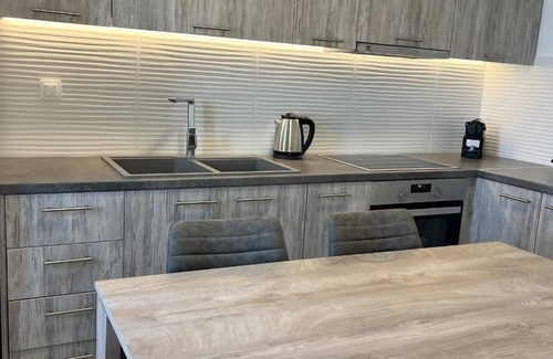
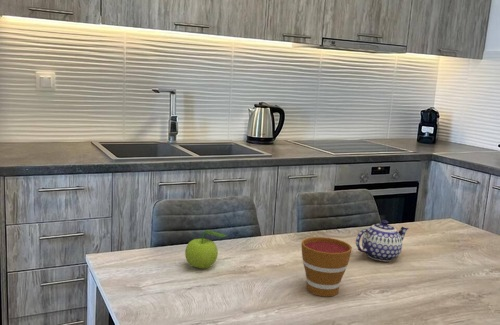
+ cup [300,236,353,297]
+ fruit [184,229,228,270]
+ teapot [355,219,410,263]
